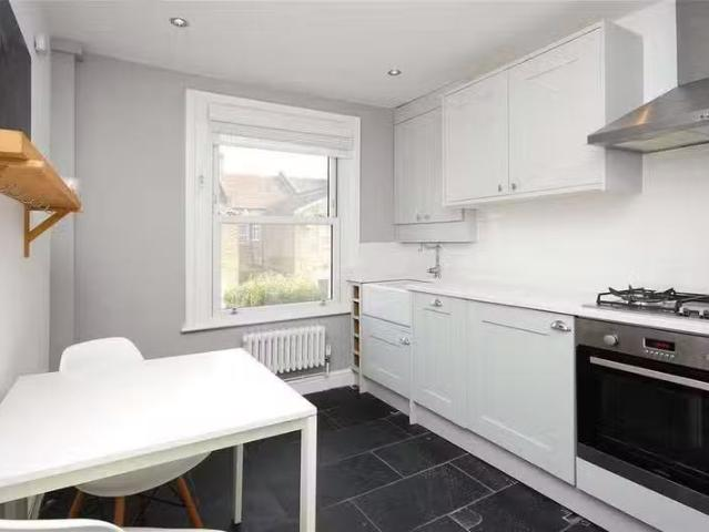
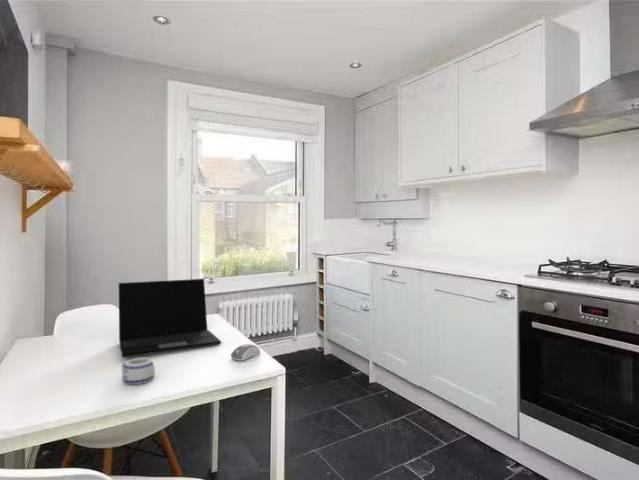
+ mug [120,356,156,385]
+ computer mouse [230,343,261,361]
+ laptop [118,278,222,358]
